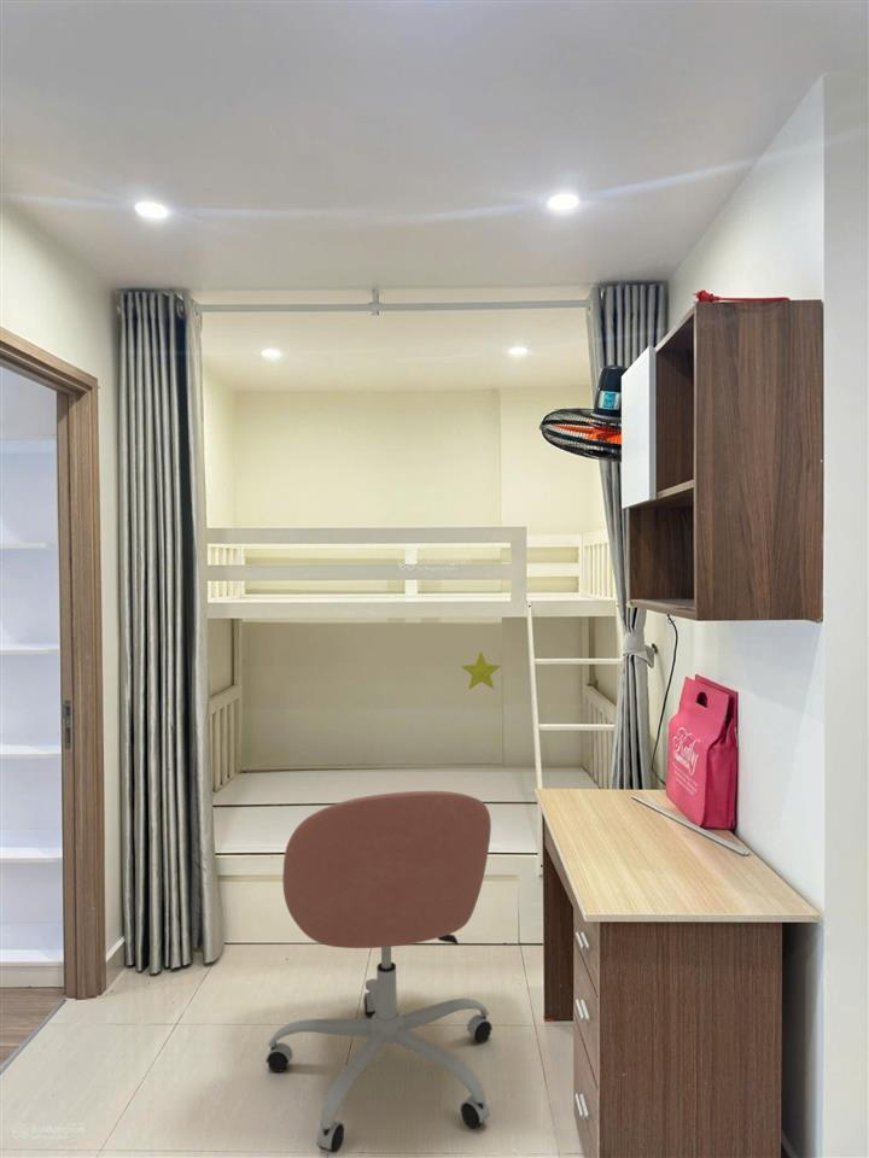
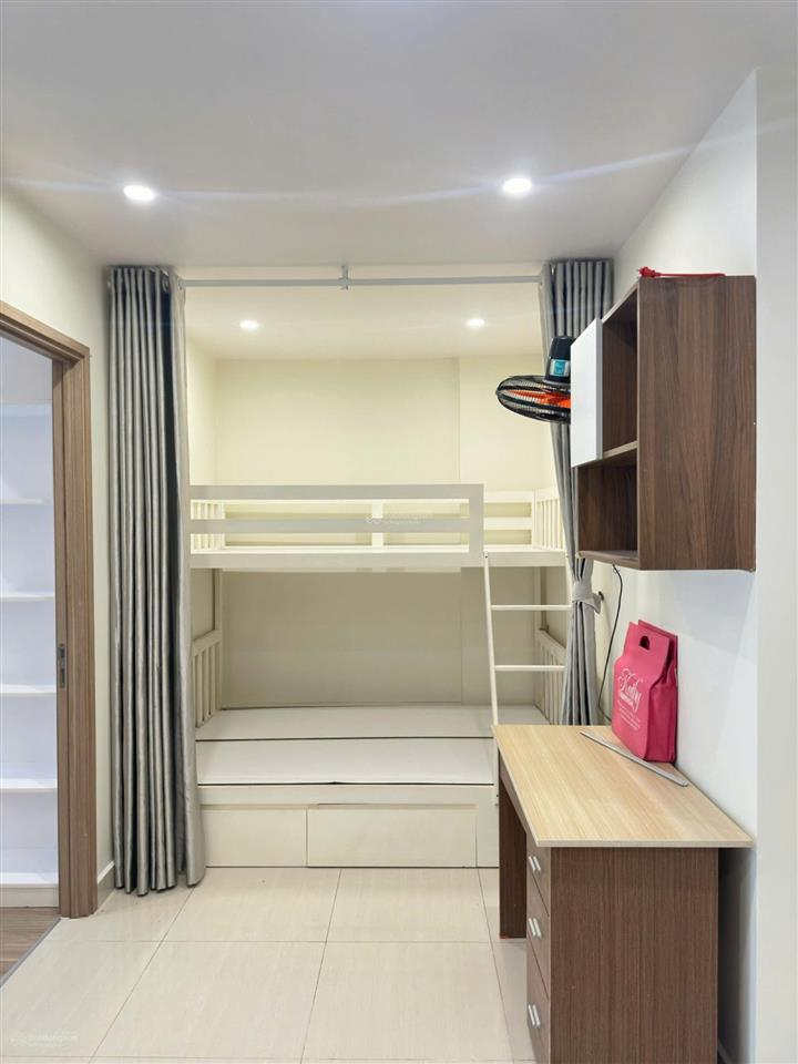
- office chair [264,790,494,1154]
- decorative star [460,650,502,691]
